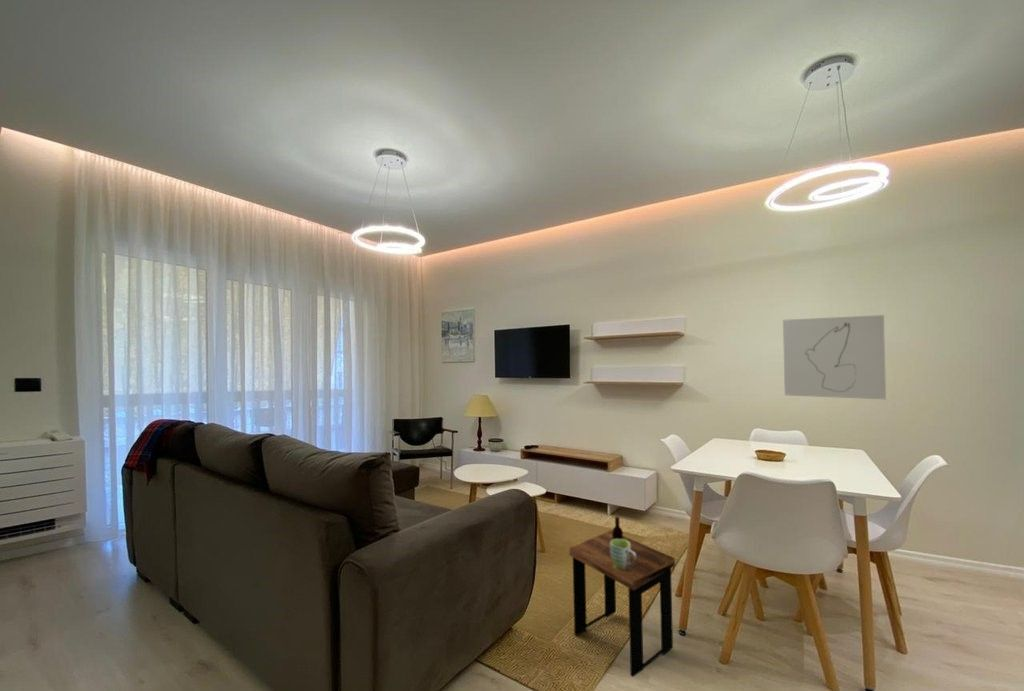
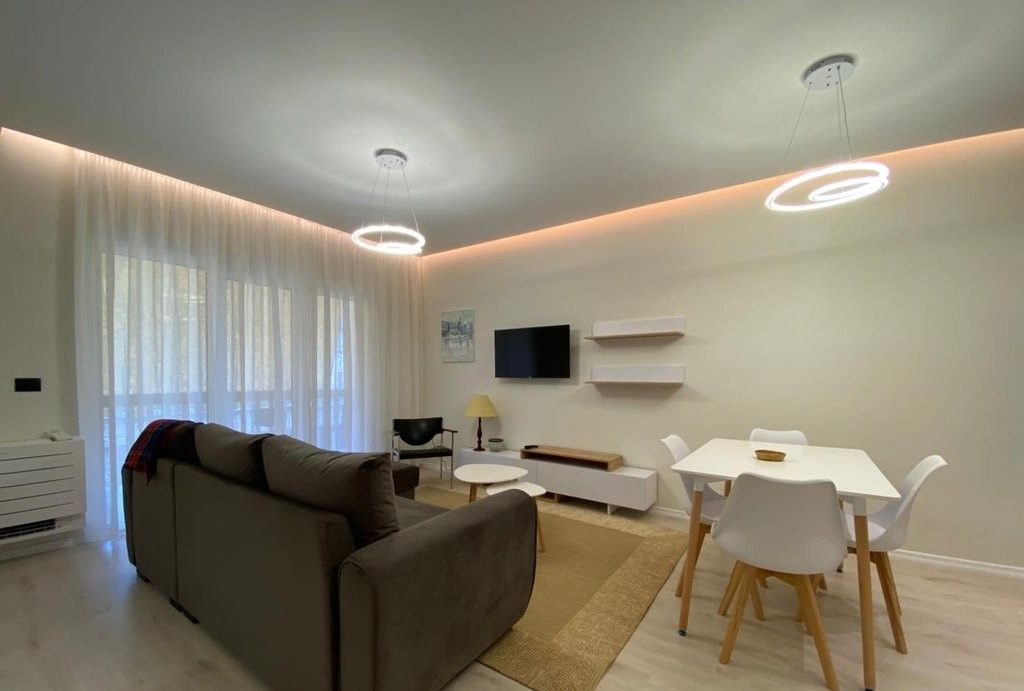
- side table [568,516,676,678]
- wall art [782,314,887,400]
- mug [610,539,636,570]
